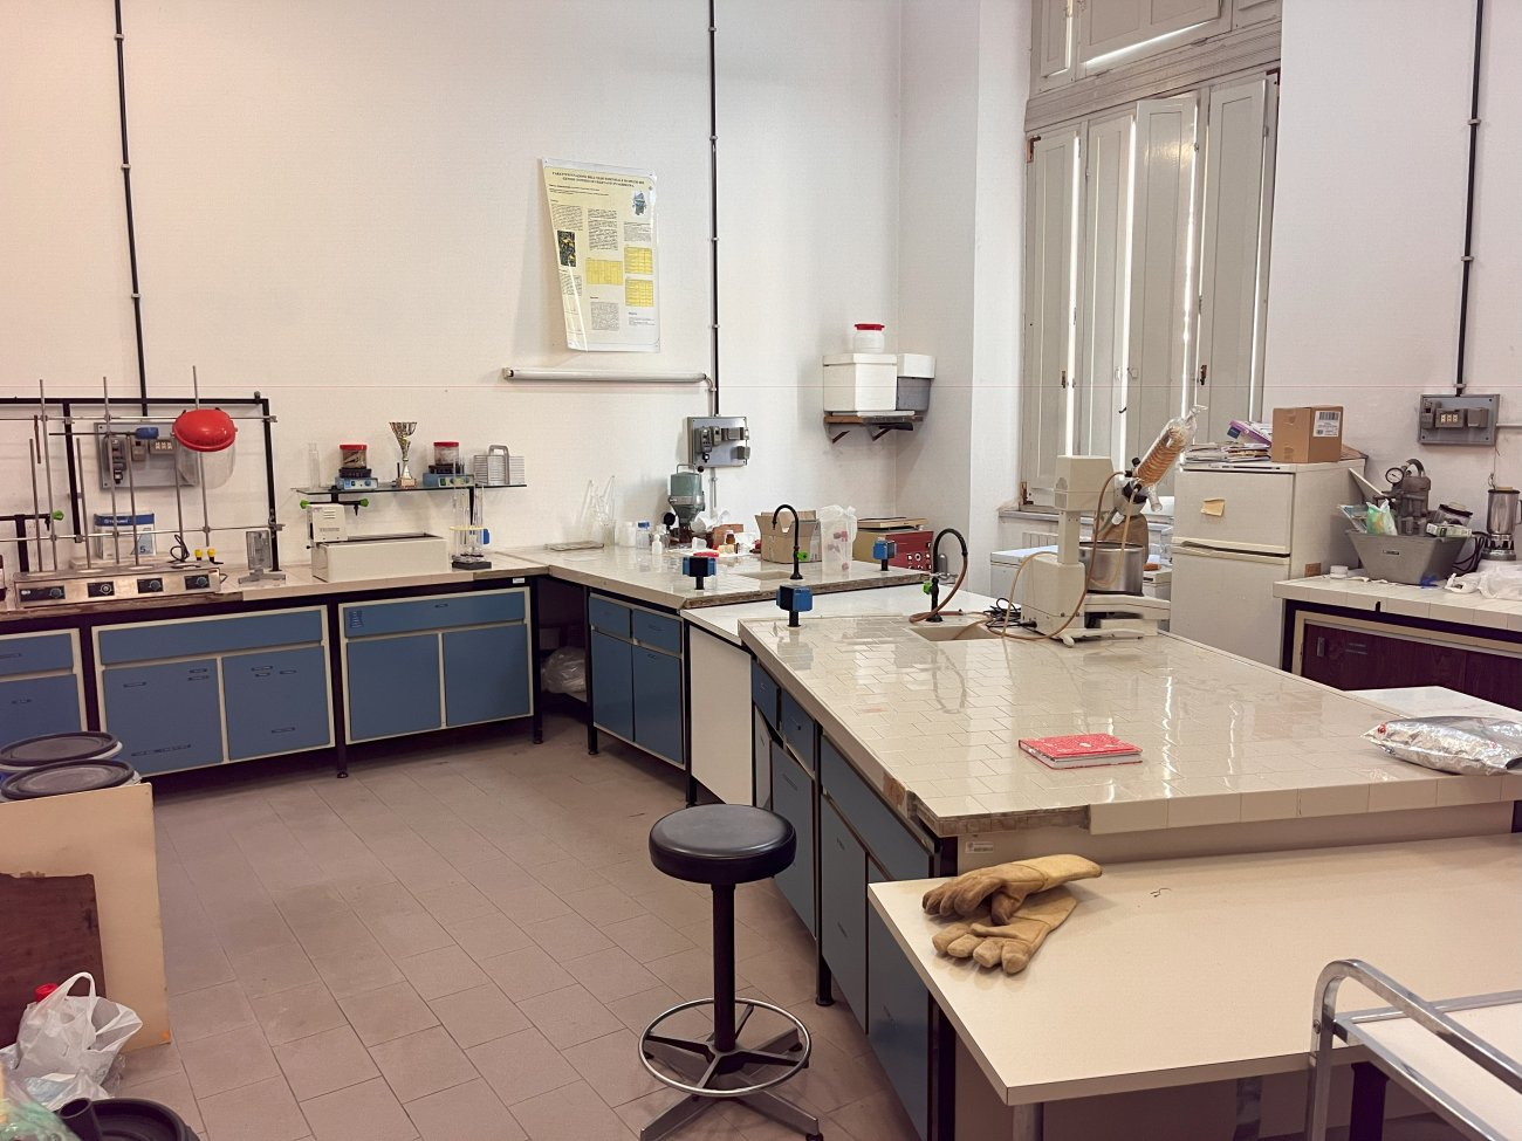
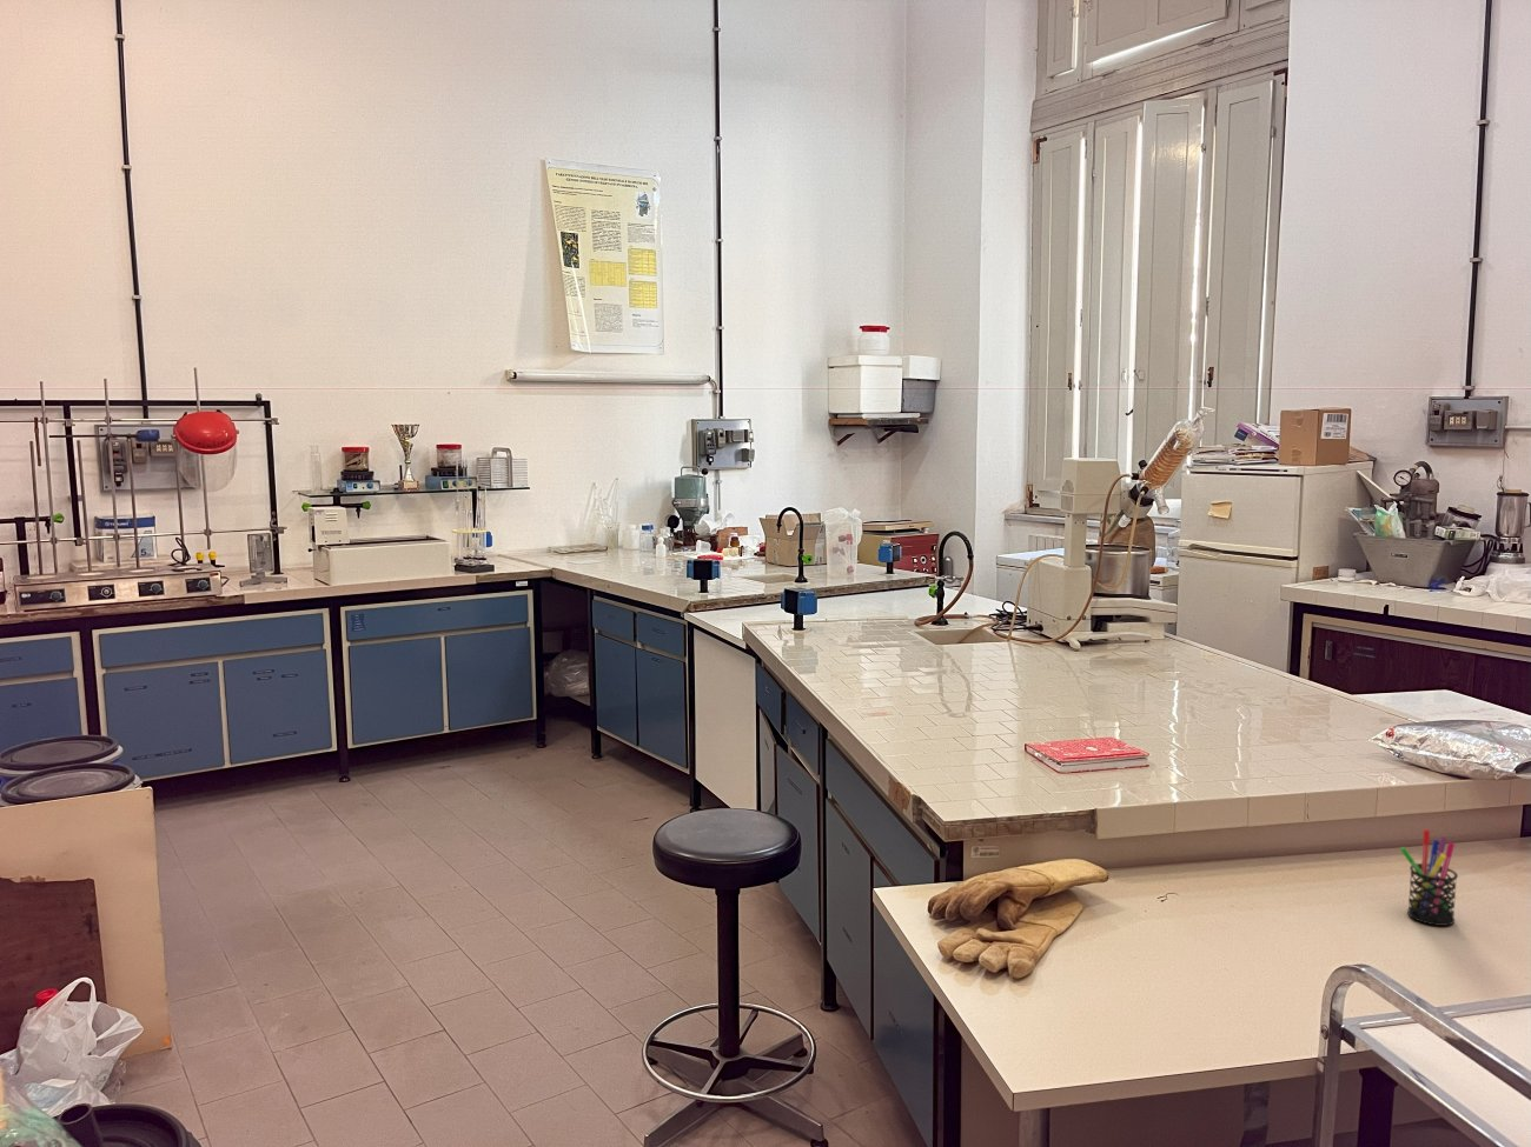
+ pen holder [1400,828,1459,927]
